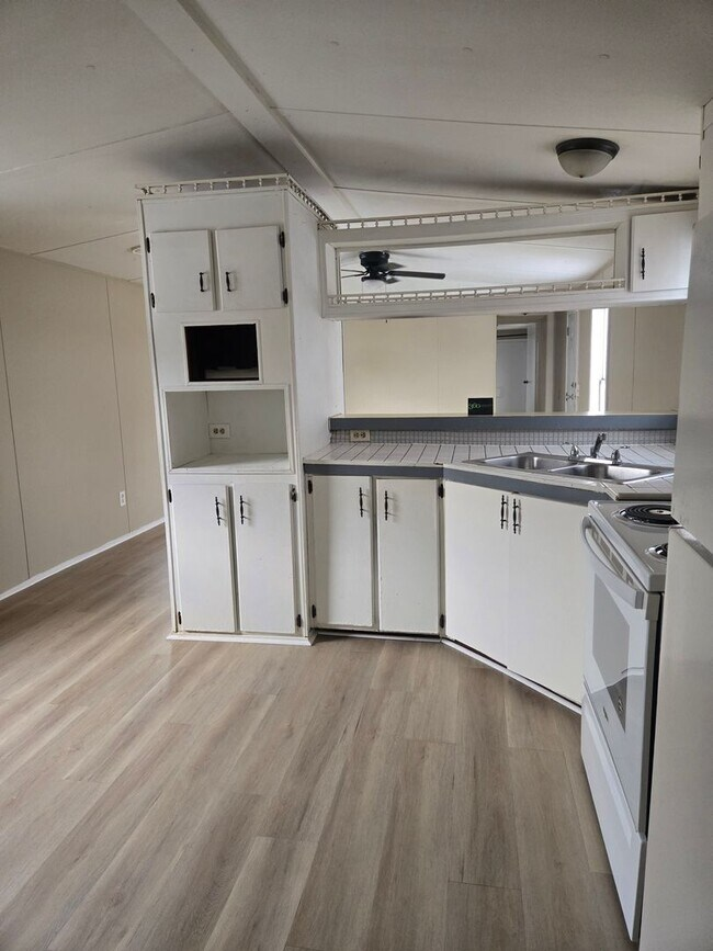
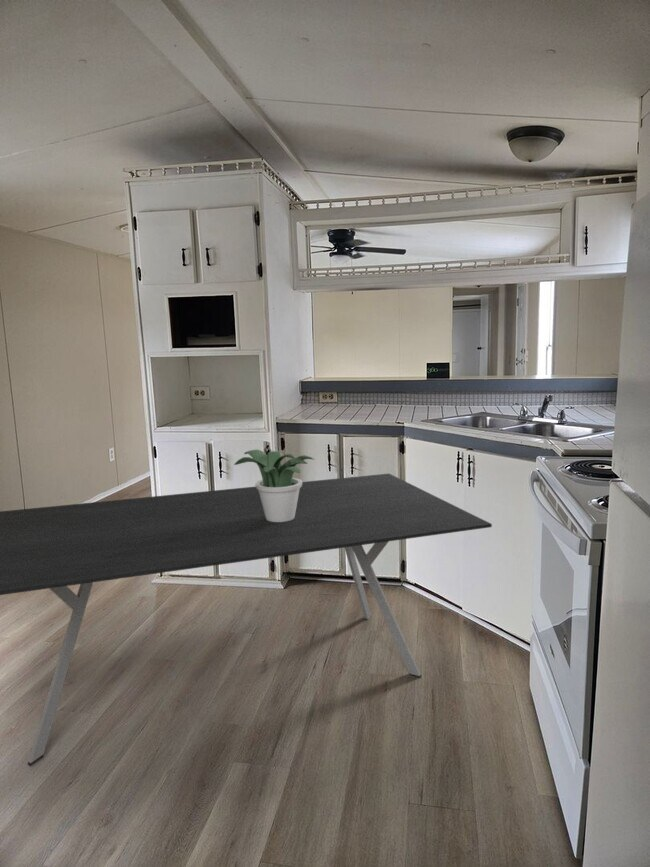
+ potted plant [233,449,315,522]
+ dining table [0,473,493,767]
